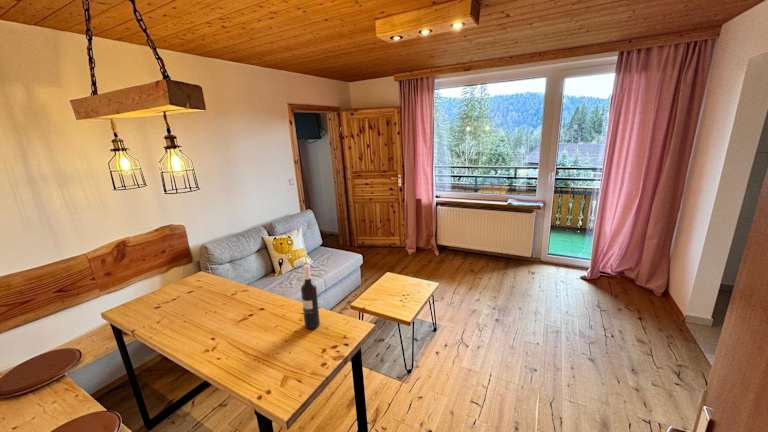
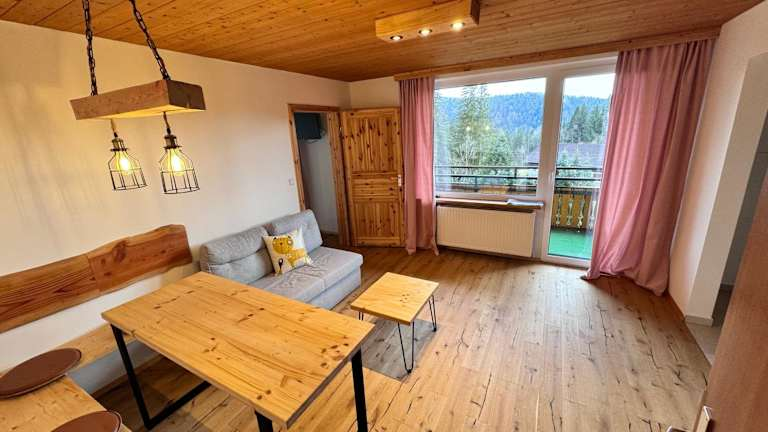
- wine bottle [300,263,321,330]
